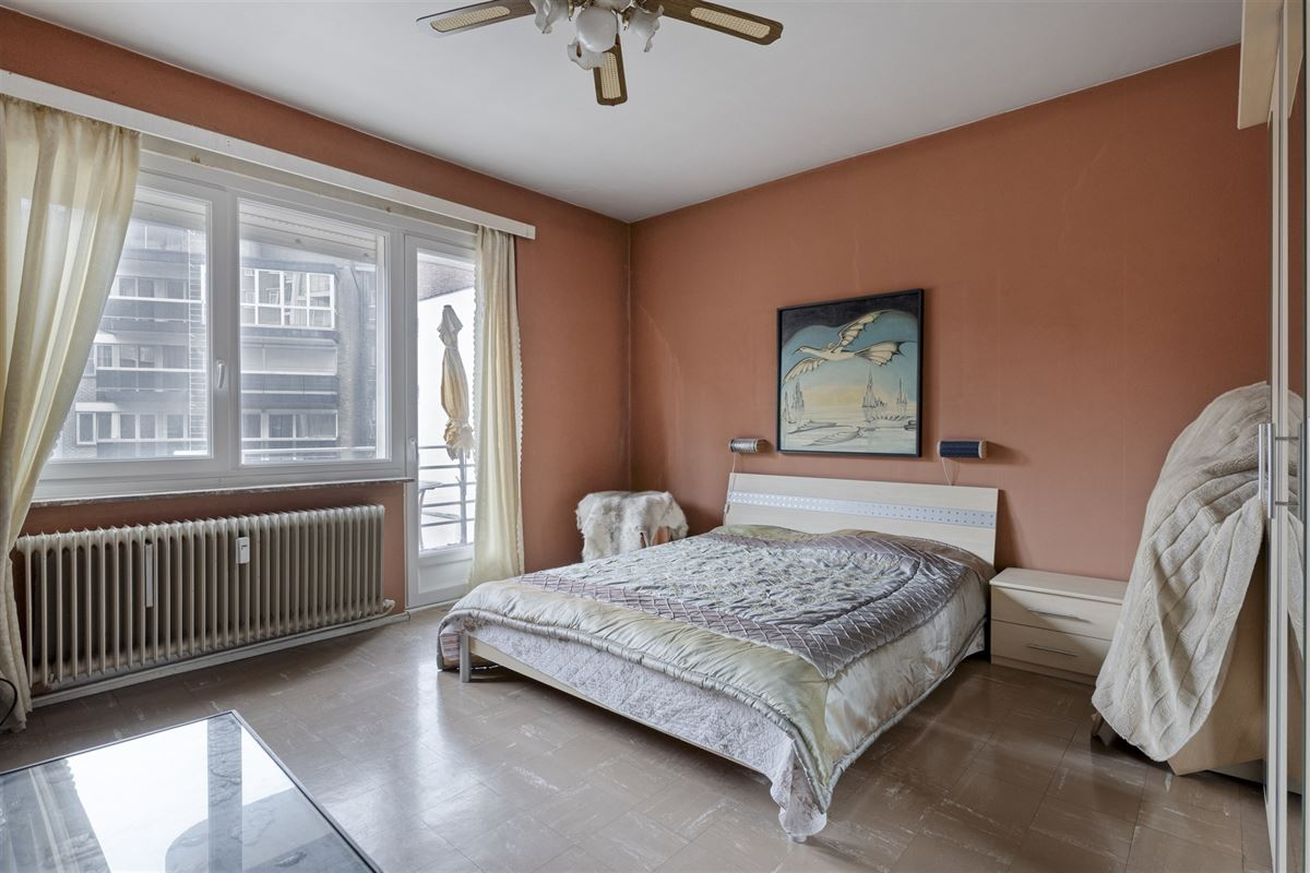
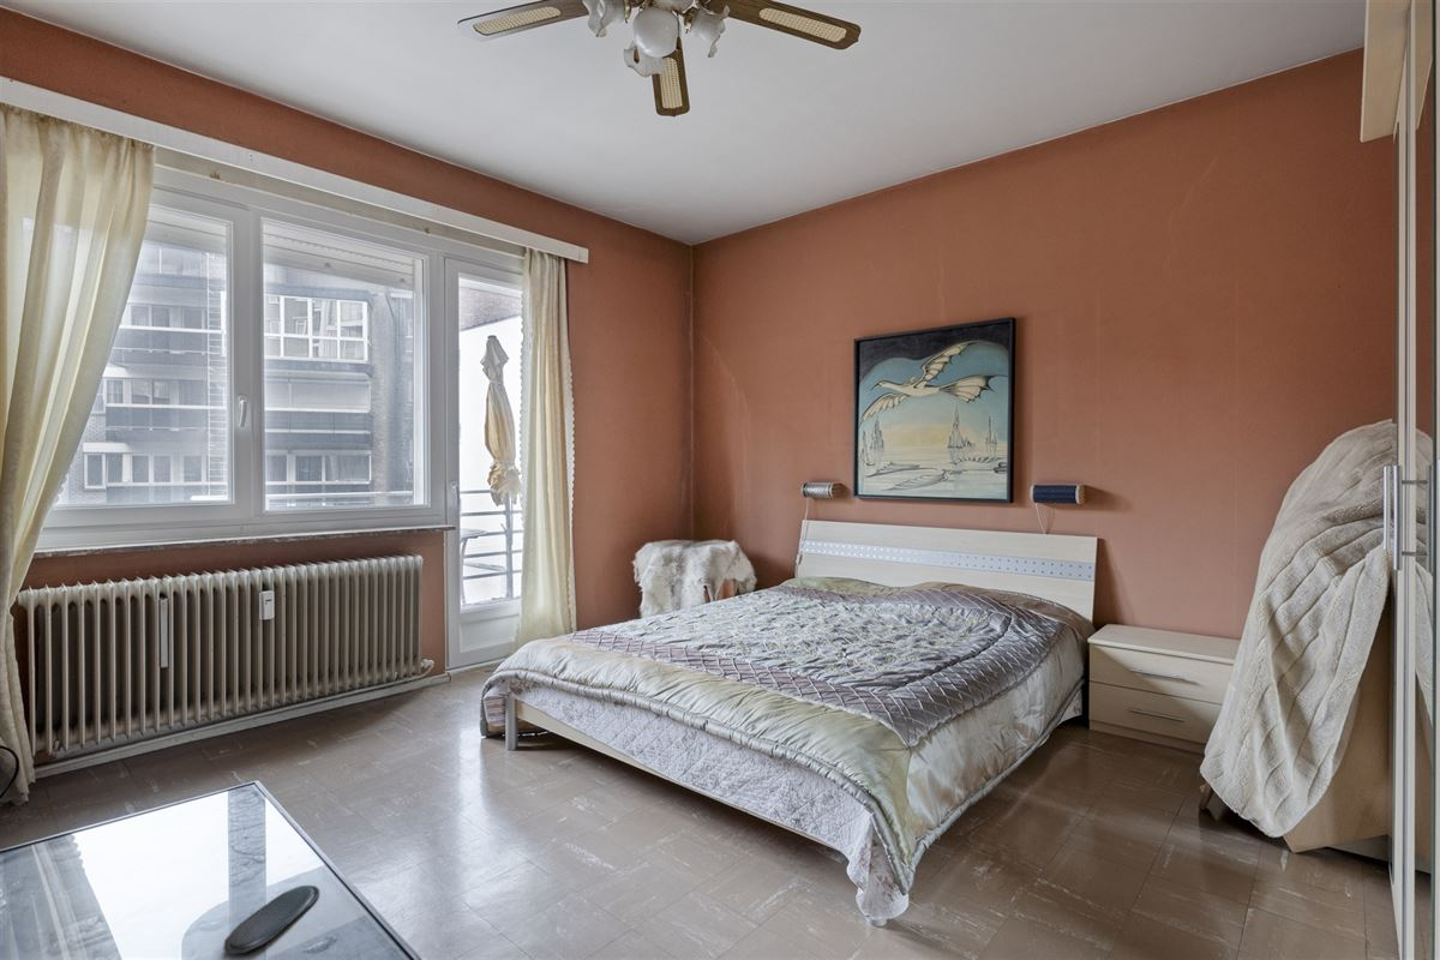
+ oval tray [222,884,320,955]
